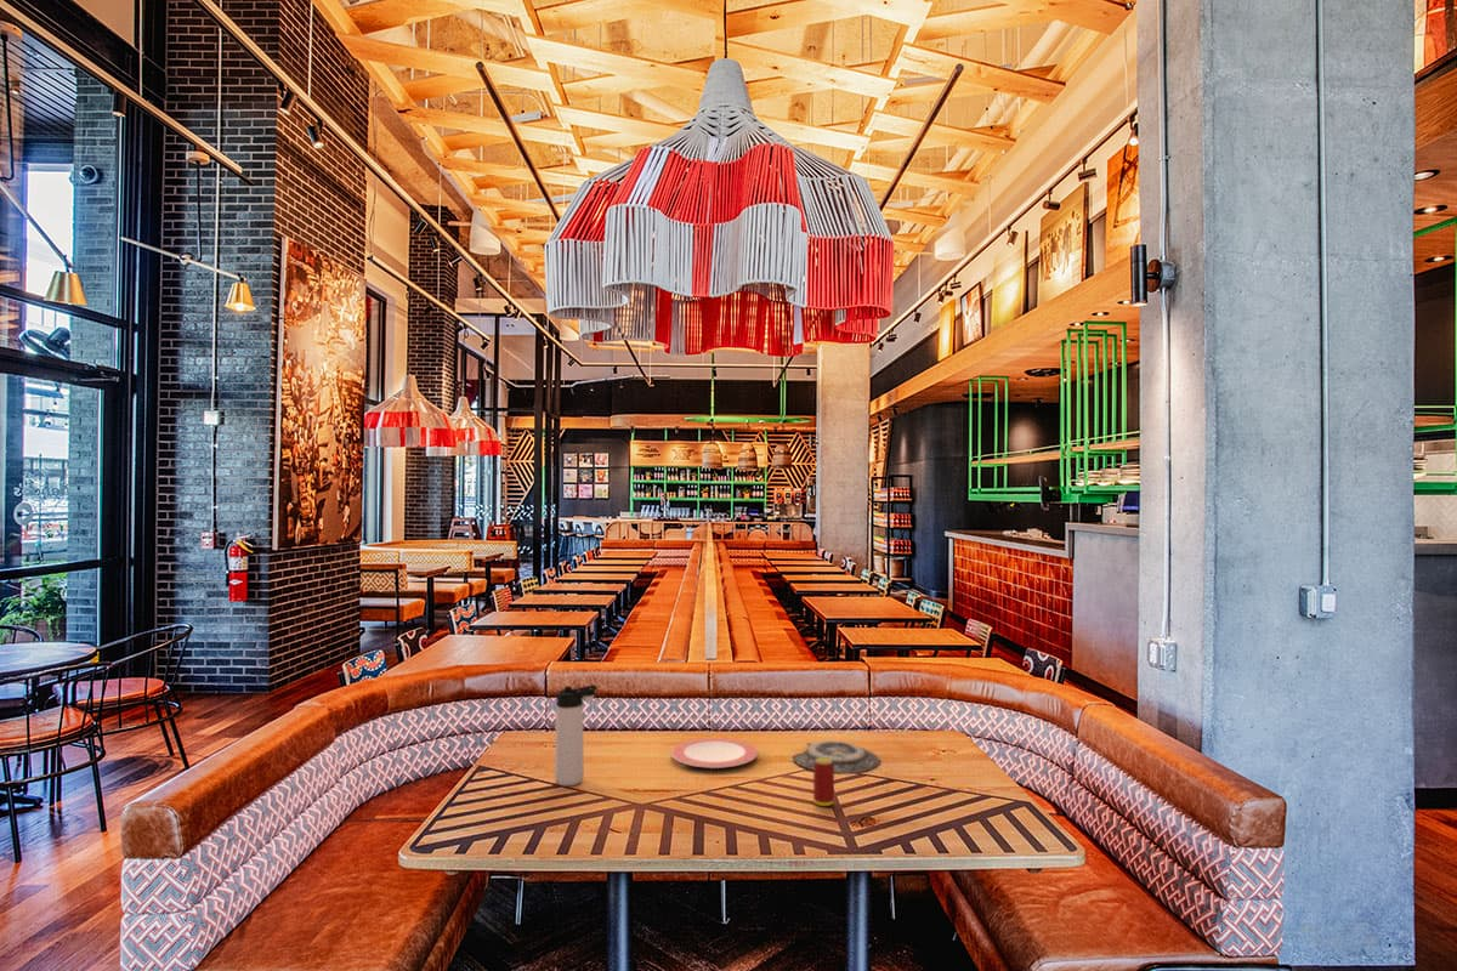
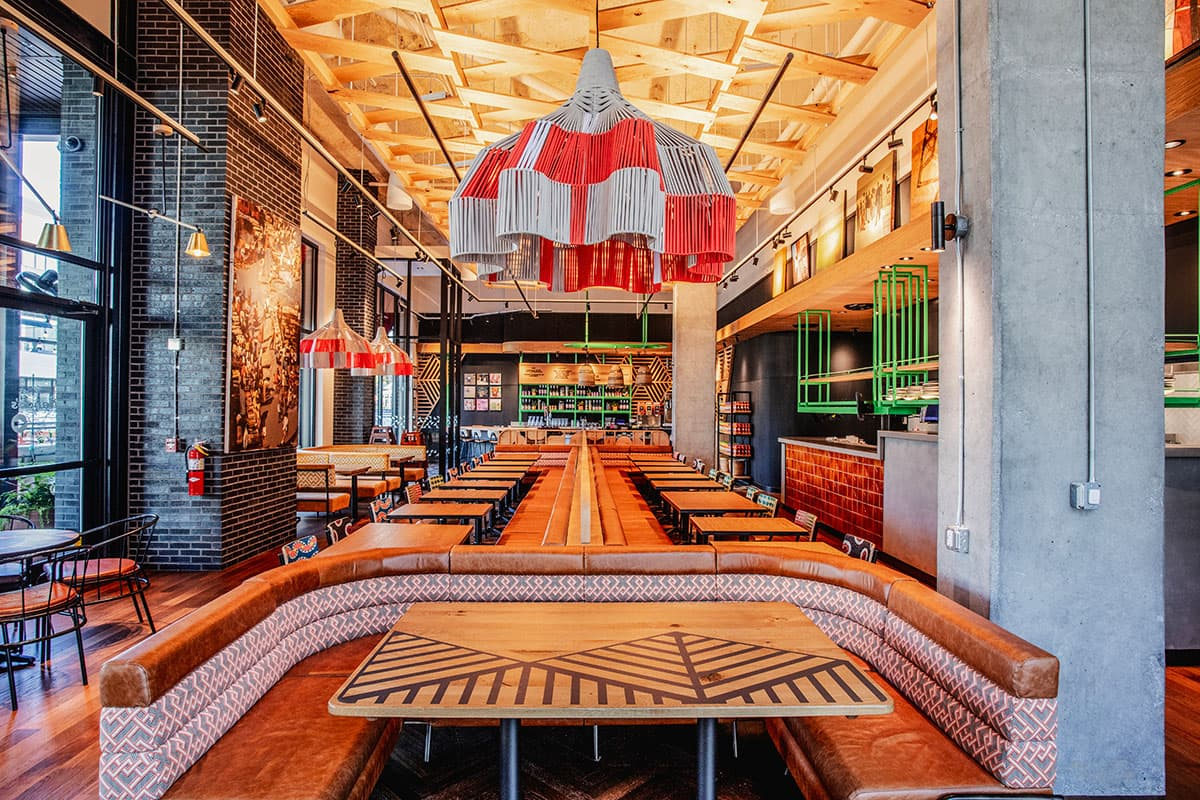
- thermos bottle [554,683,599,788]
- plate [670,737,759,770]
- beverage can [812,757,835,807]
- plate [790,739,881,776]
